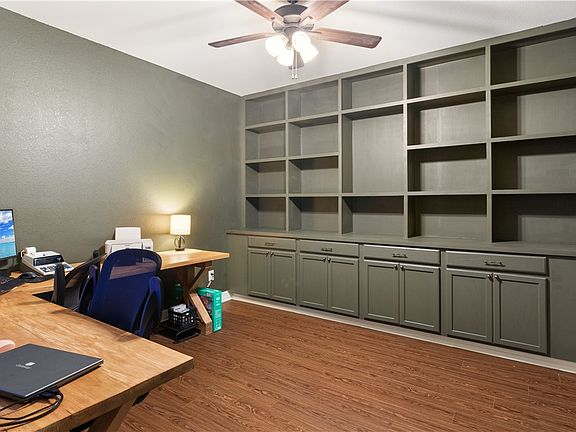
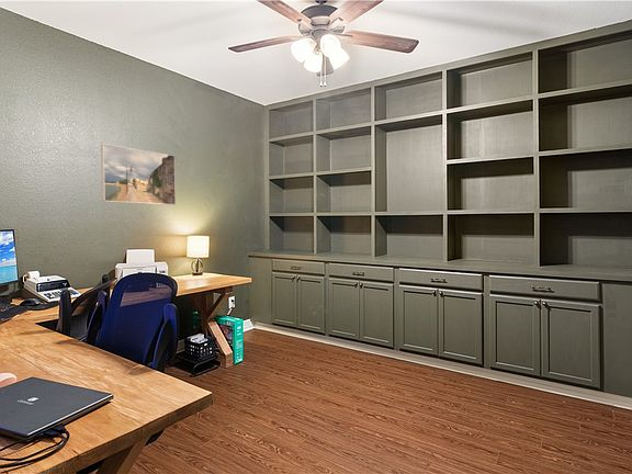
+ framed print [100,143,177,206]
